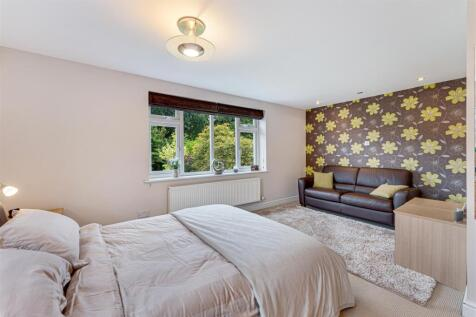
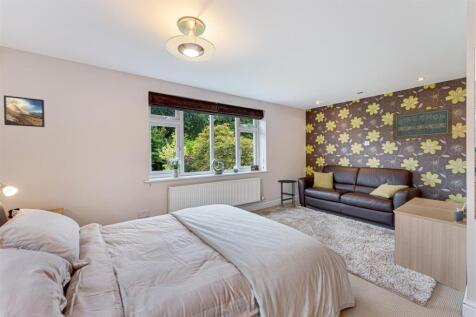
+ wall art [392,105,453,141]
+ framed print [3,94,46,128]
+ side table [277,179,298,208]
